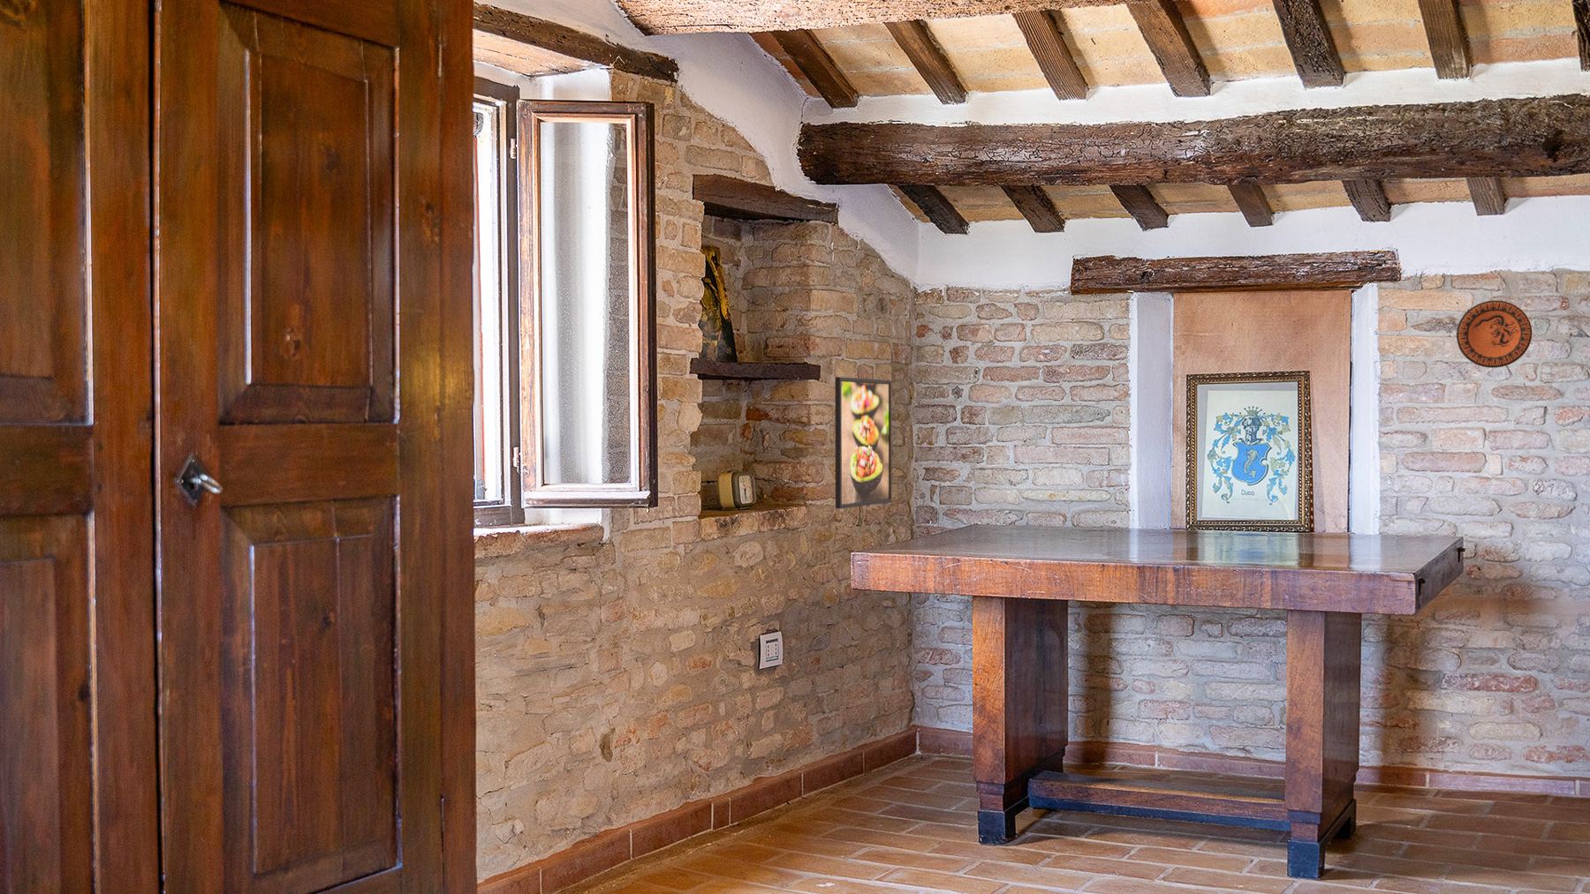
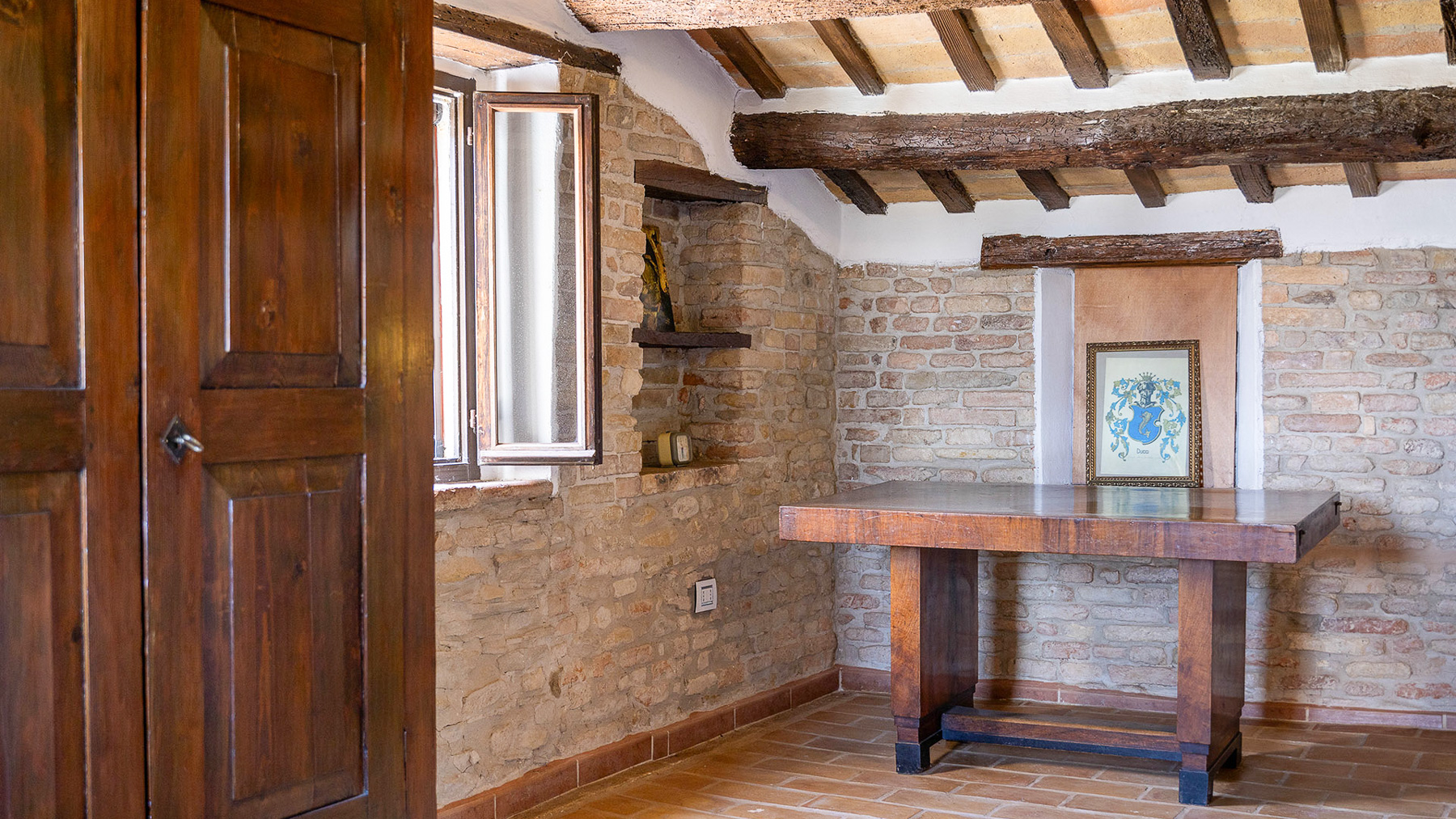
- decorative plate [1456,299,1533,369]
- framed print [834,376,892,509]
